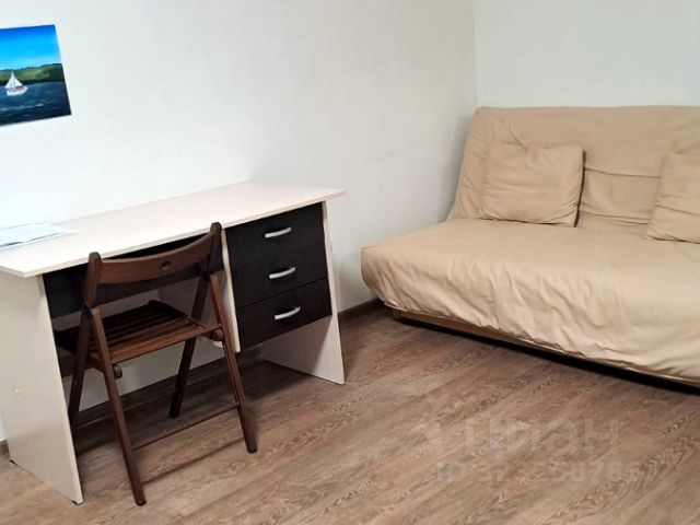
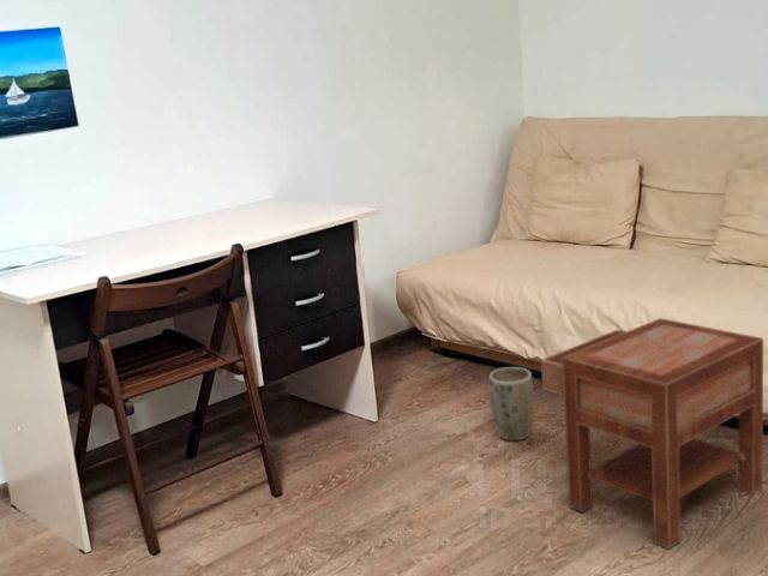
+ nightstand [540,317,764,550]
+ plant pot [488,366,535,442]
